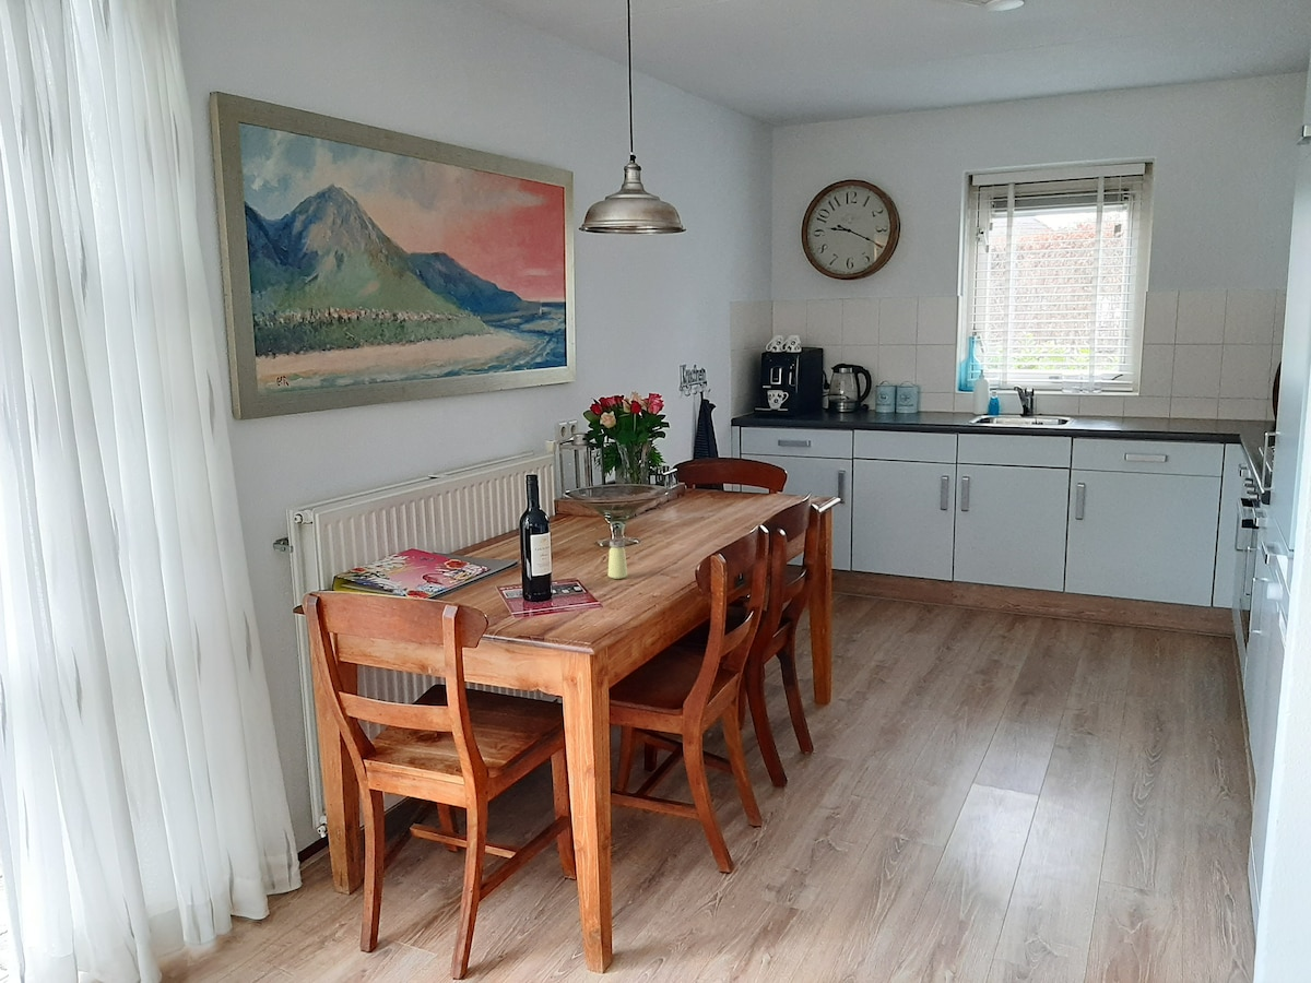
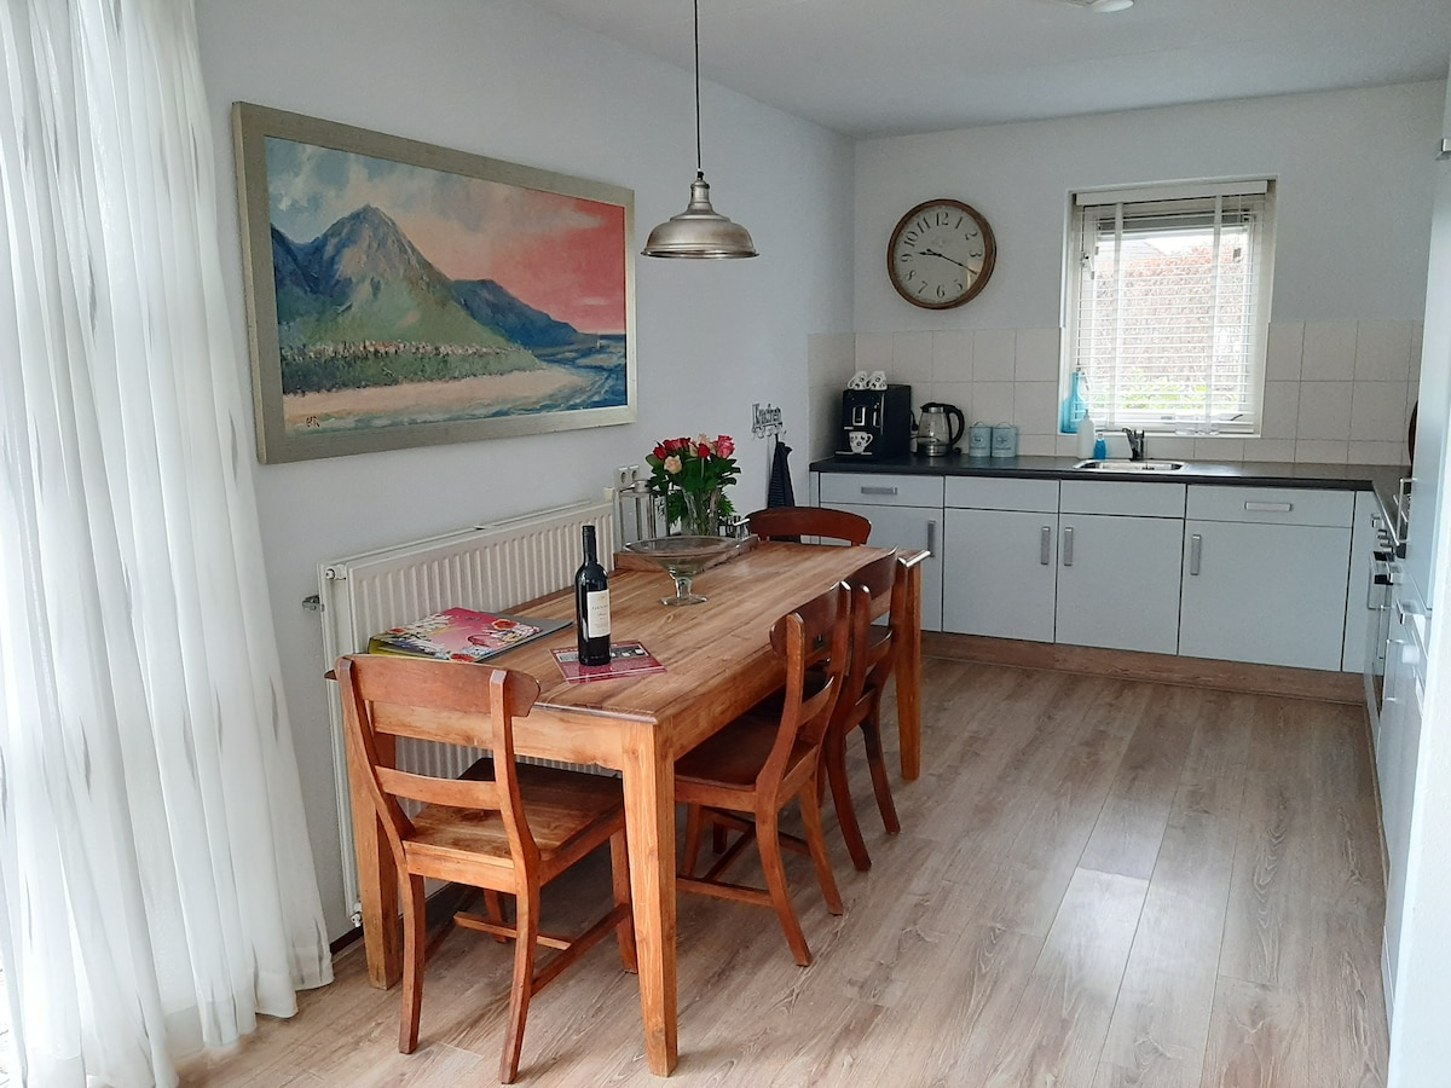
- saltshaker [607,537,628,580]
